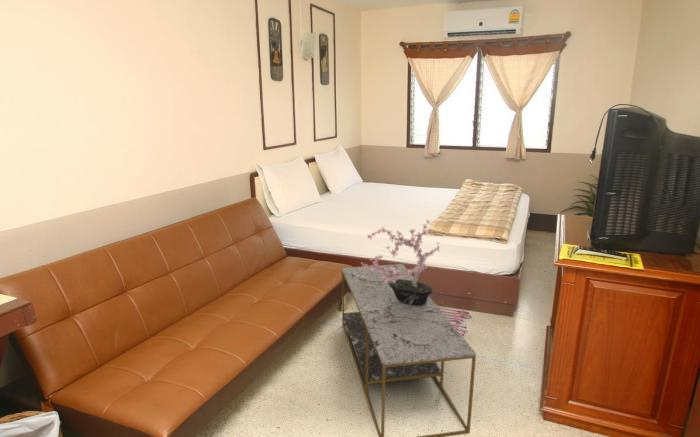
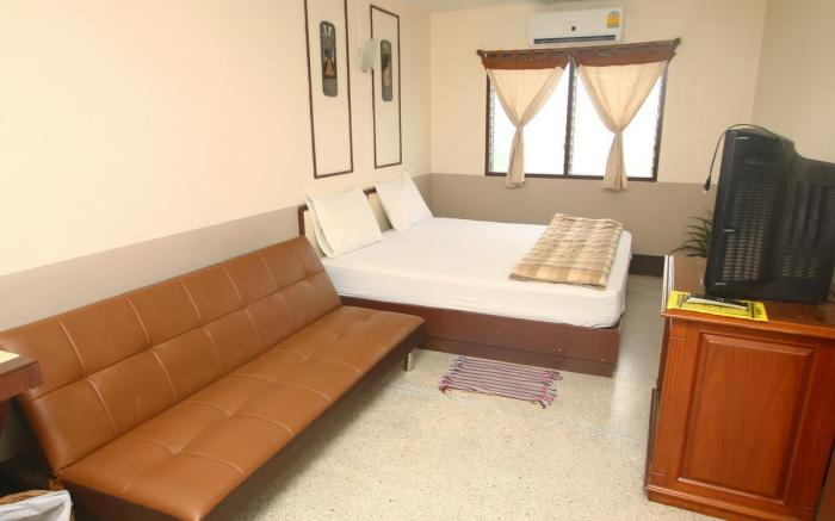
- potted plant [360,218,441,306]
- coffee table [341,263,477,437]
